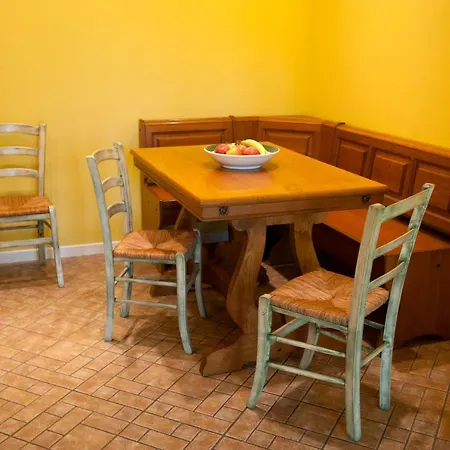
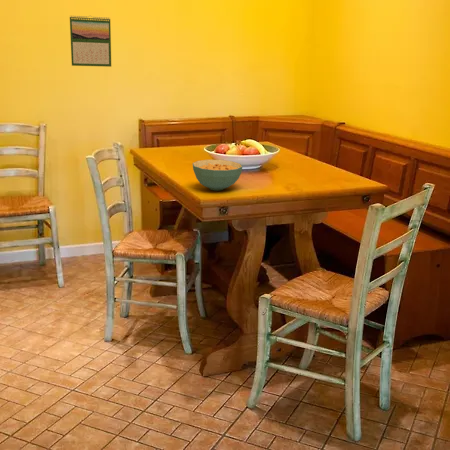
+ calendar [69,15,112,68]
+ cereal bowl [192,159,243,191]
